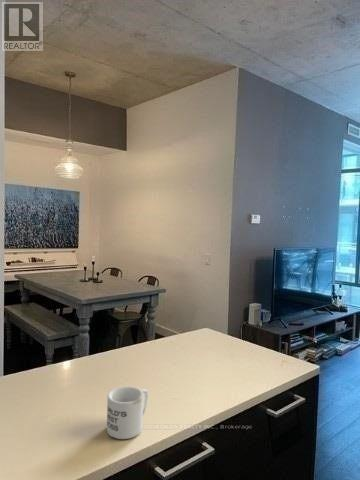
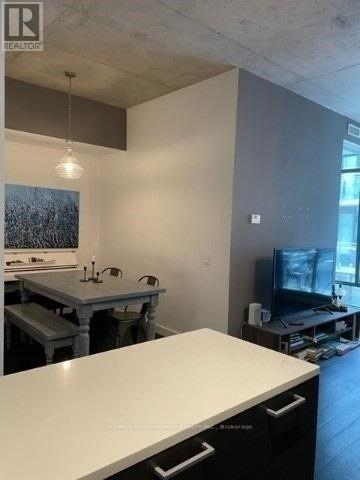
- mug [106,385,149,440]
